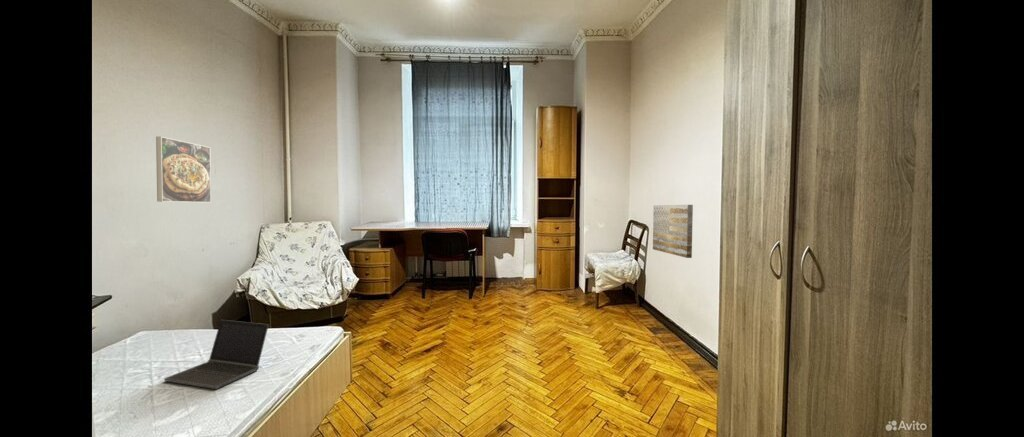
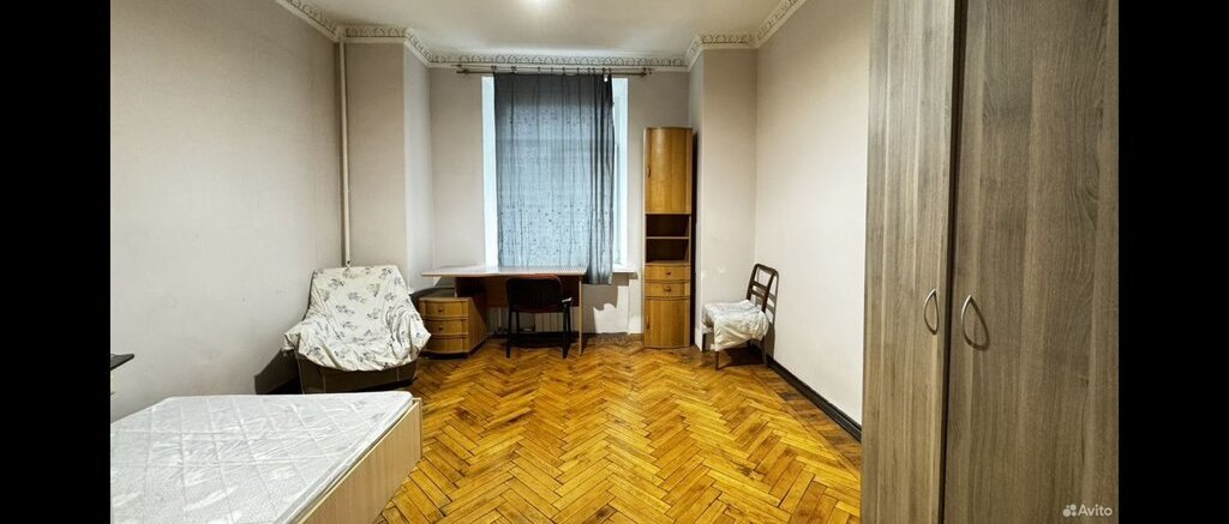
- laptop computer [163,319,270,390]
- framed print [155,135,212,204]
- wall art [652,204,694,259]
